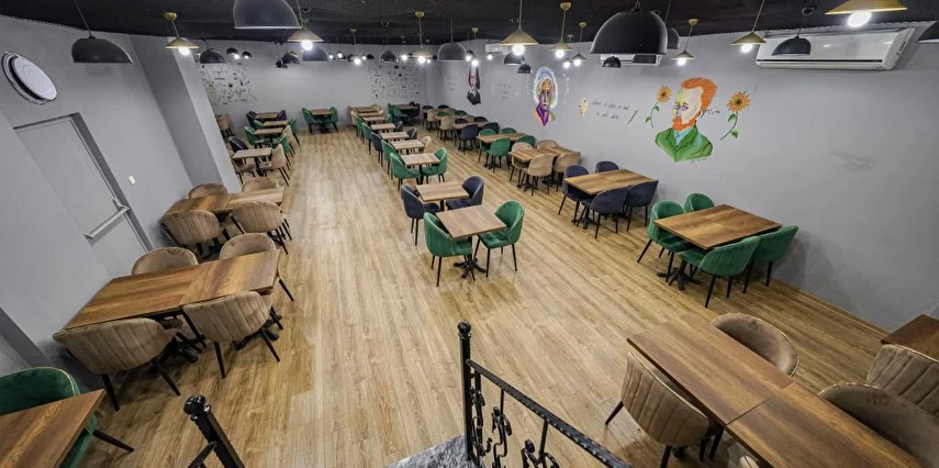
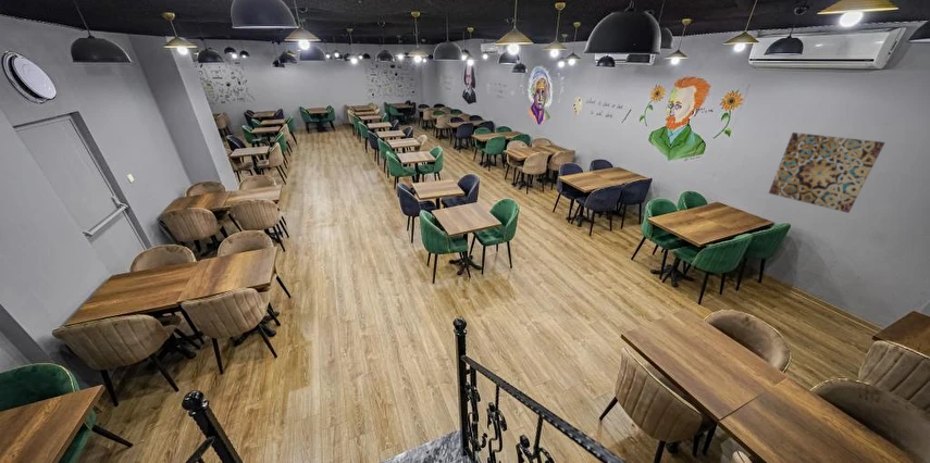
+ wall art [768,132,886,214]
